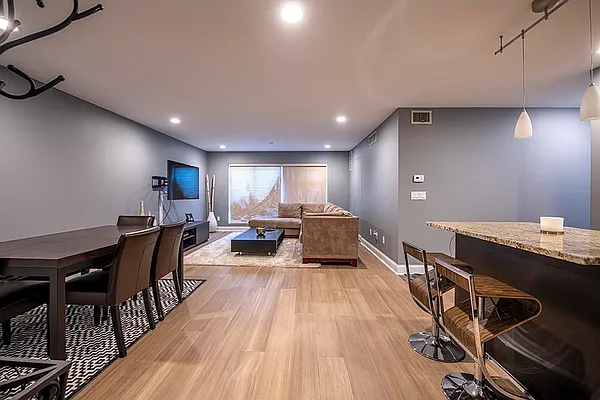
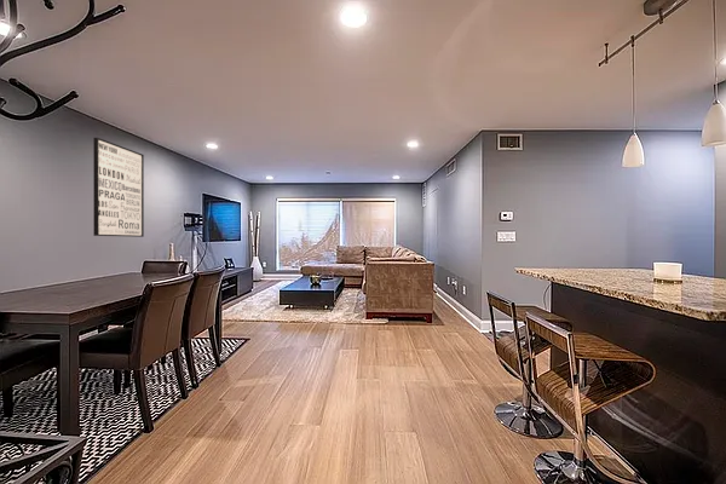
+ wall art [92,137,145,238]
